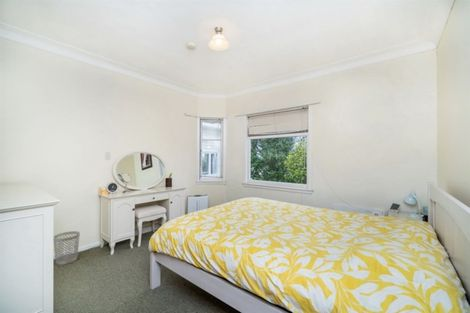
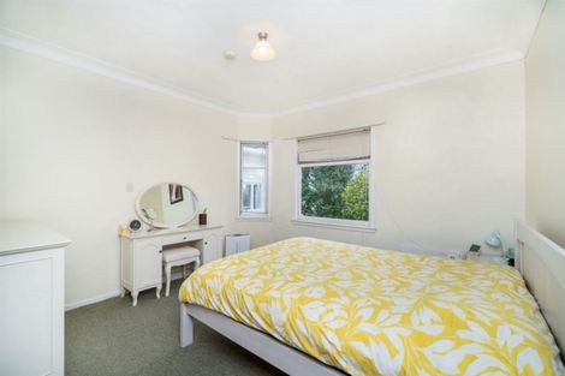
- wastebasket [53,230,81,266]
